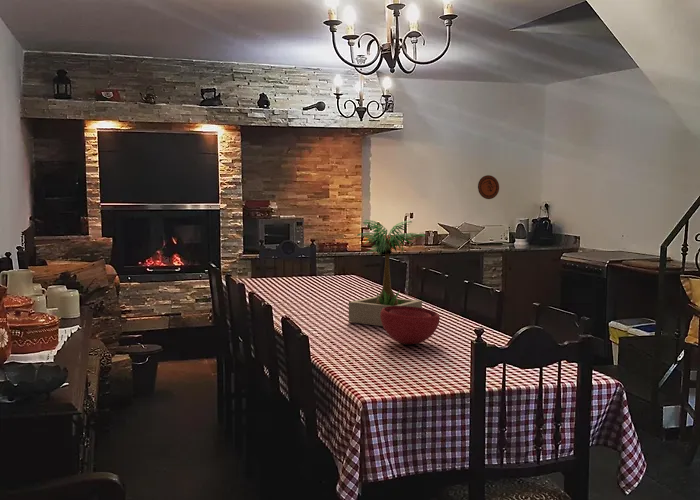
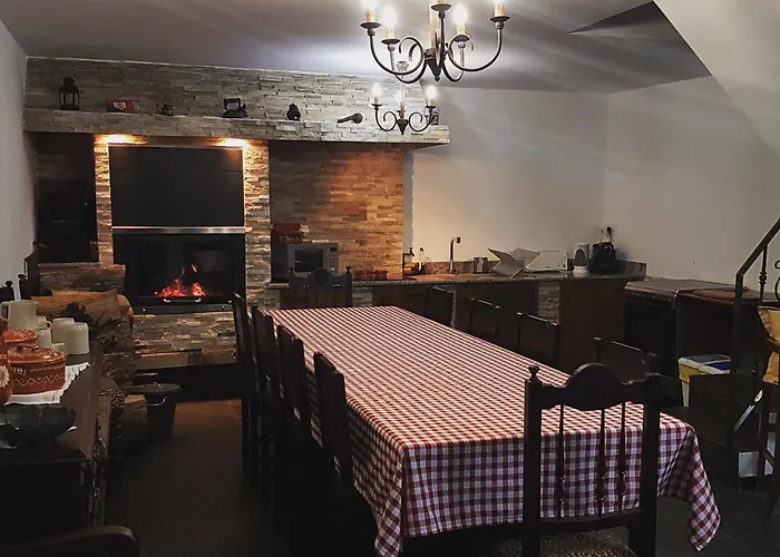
- decorative plate [477,174,500,200]
- bowl [380,306,441,345]
- potted plant [348,219,427,327]
